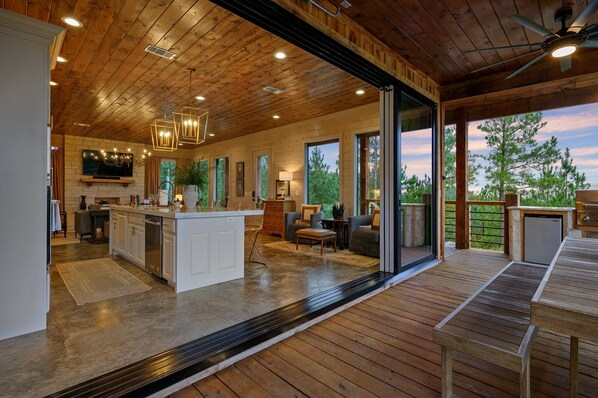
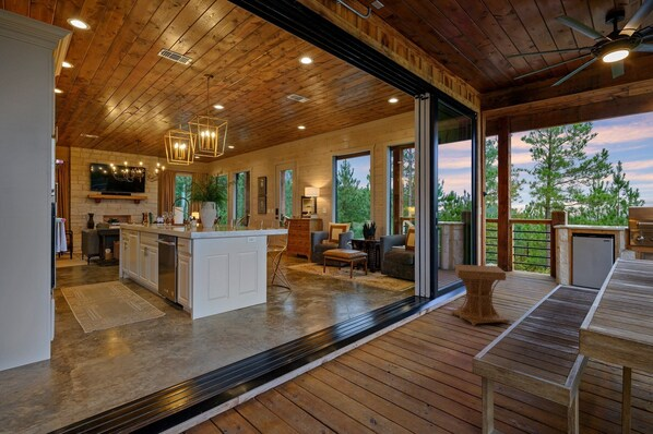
+ side table [451,264,510,327]
